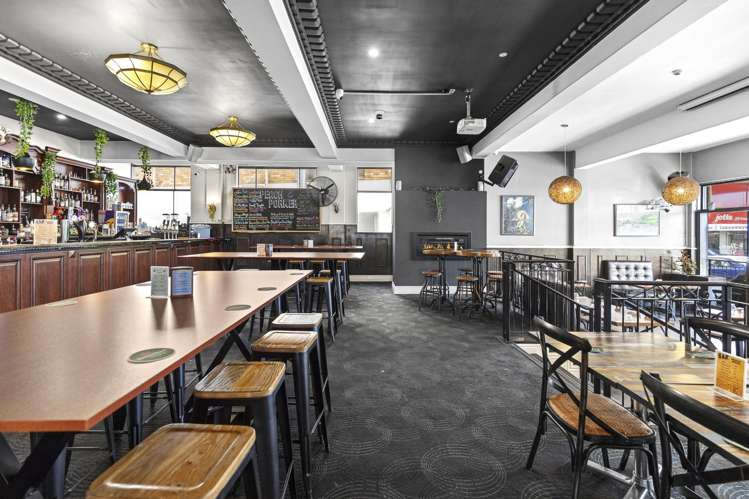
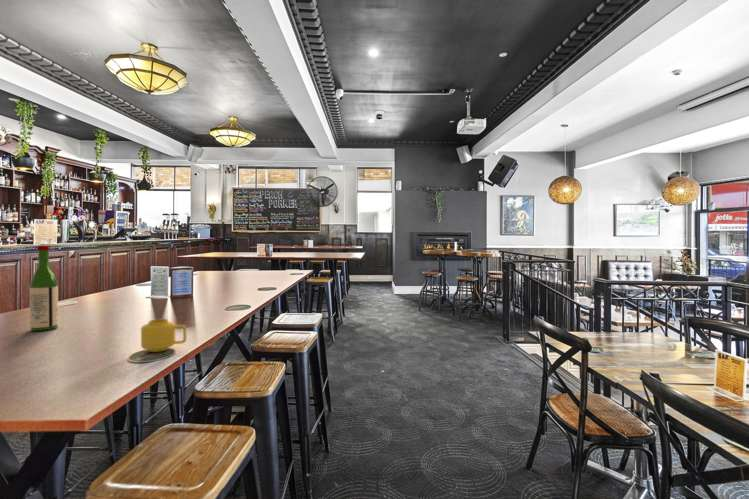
+ mug [140,318,187,353]
+ wine bottle [28,245,59,332]
